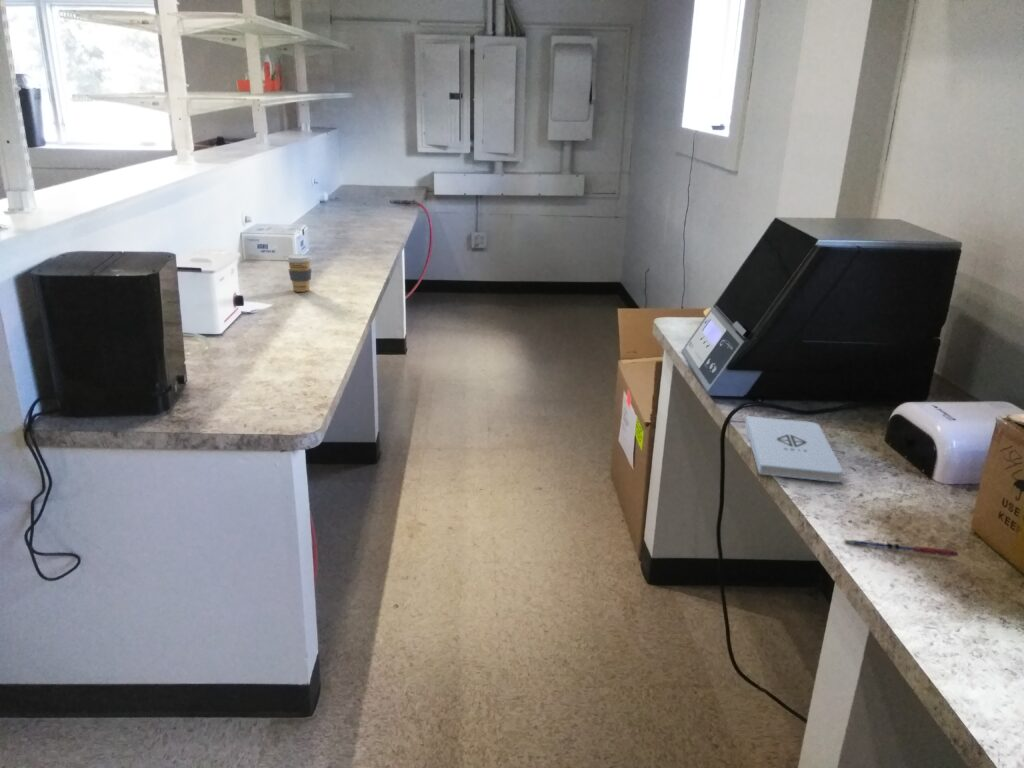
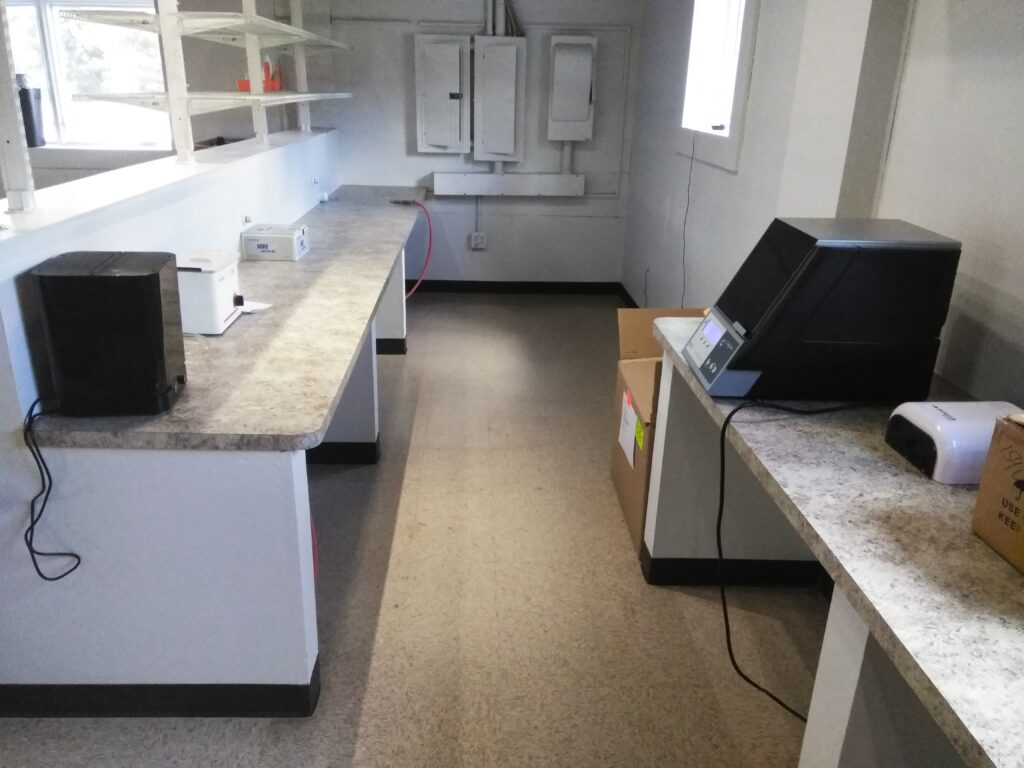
- coffee cup [285,253,313,293]
- pen [843,539,960,558]
- notepad [744,415,844,483]
